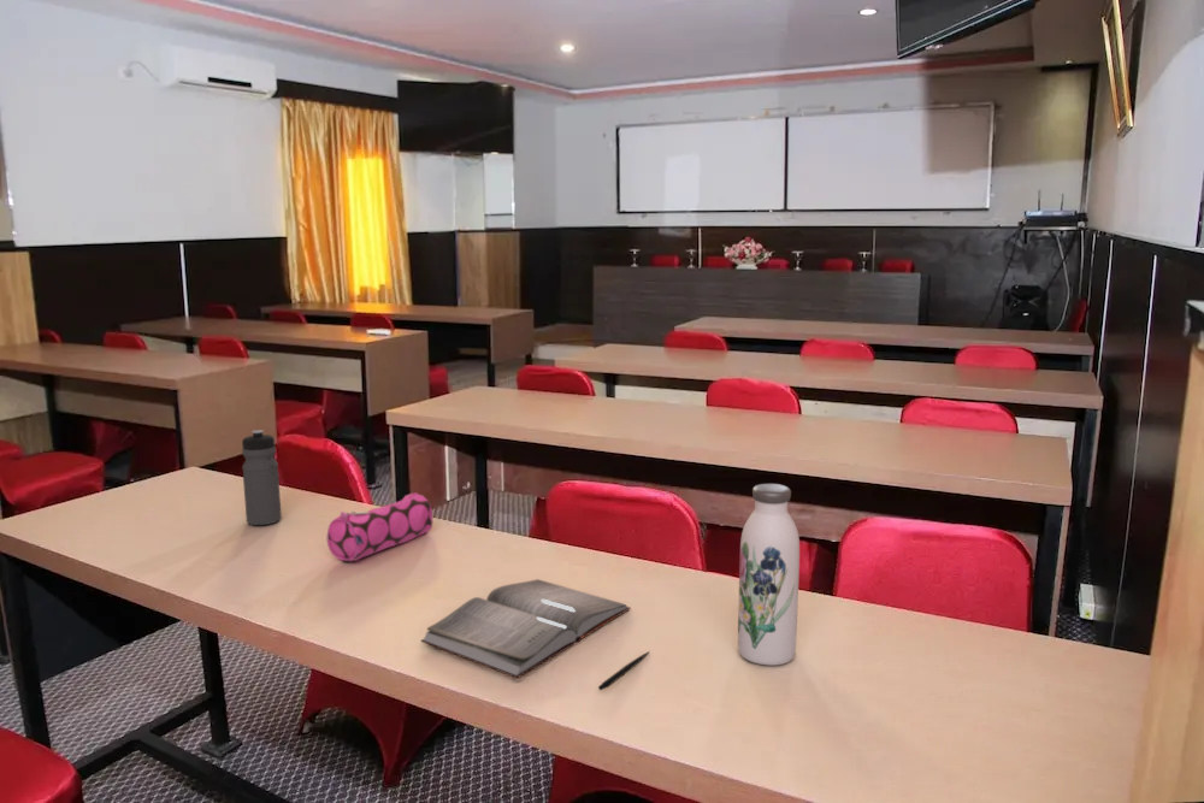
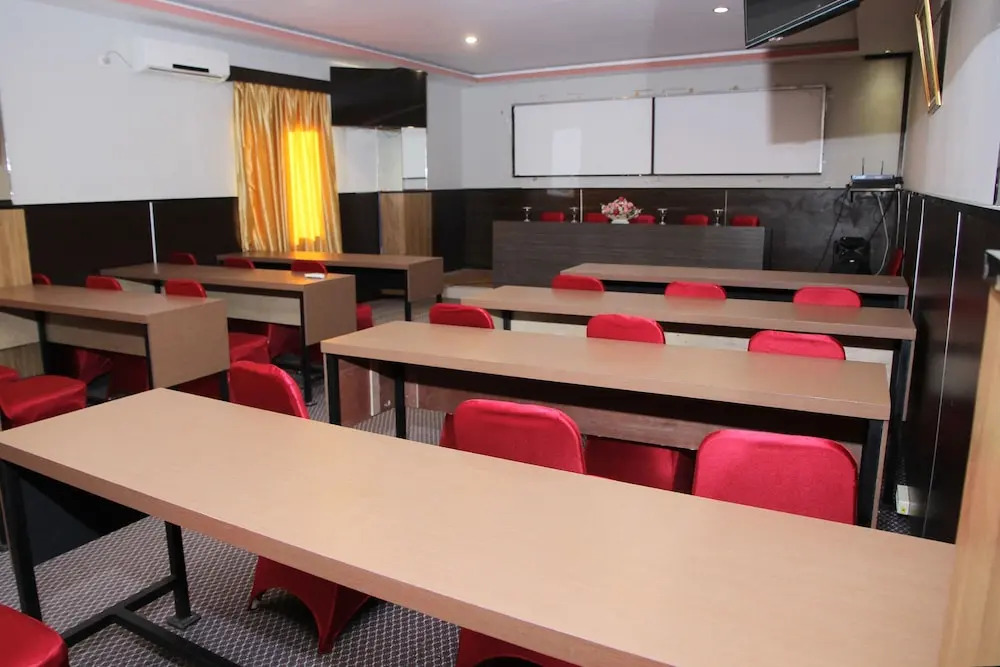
- water bottle [241,429,283,526]
- water bottle [737,483,801,667]
- pencil case [326,491,433,562]
- hardback book [420,578,632,679]
- pen [597,650,650,691]
